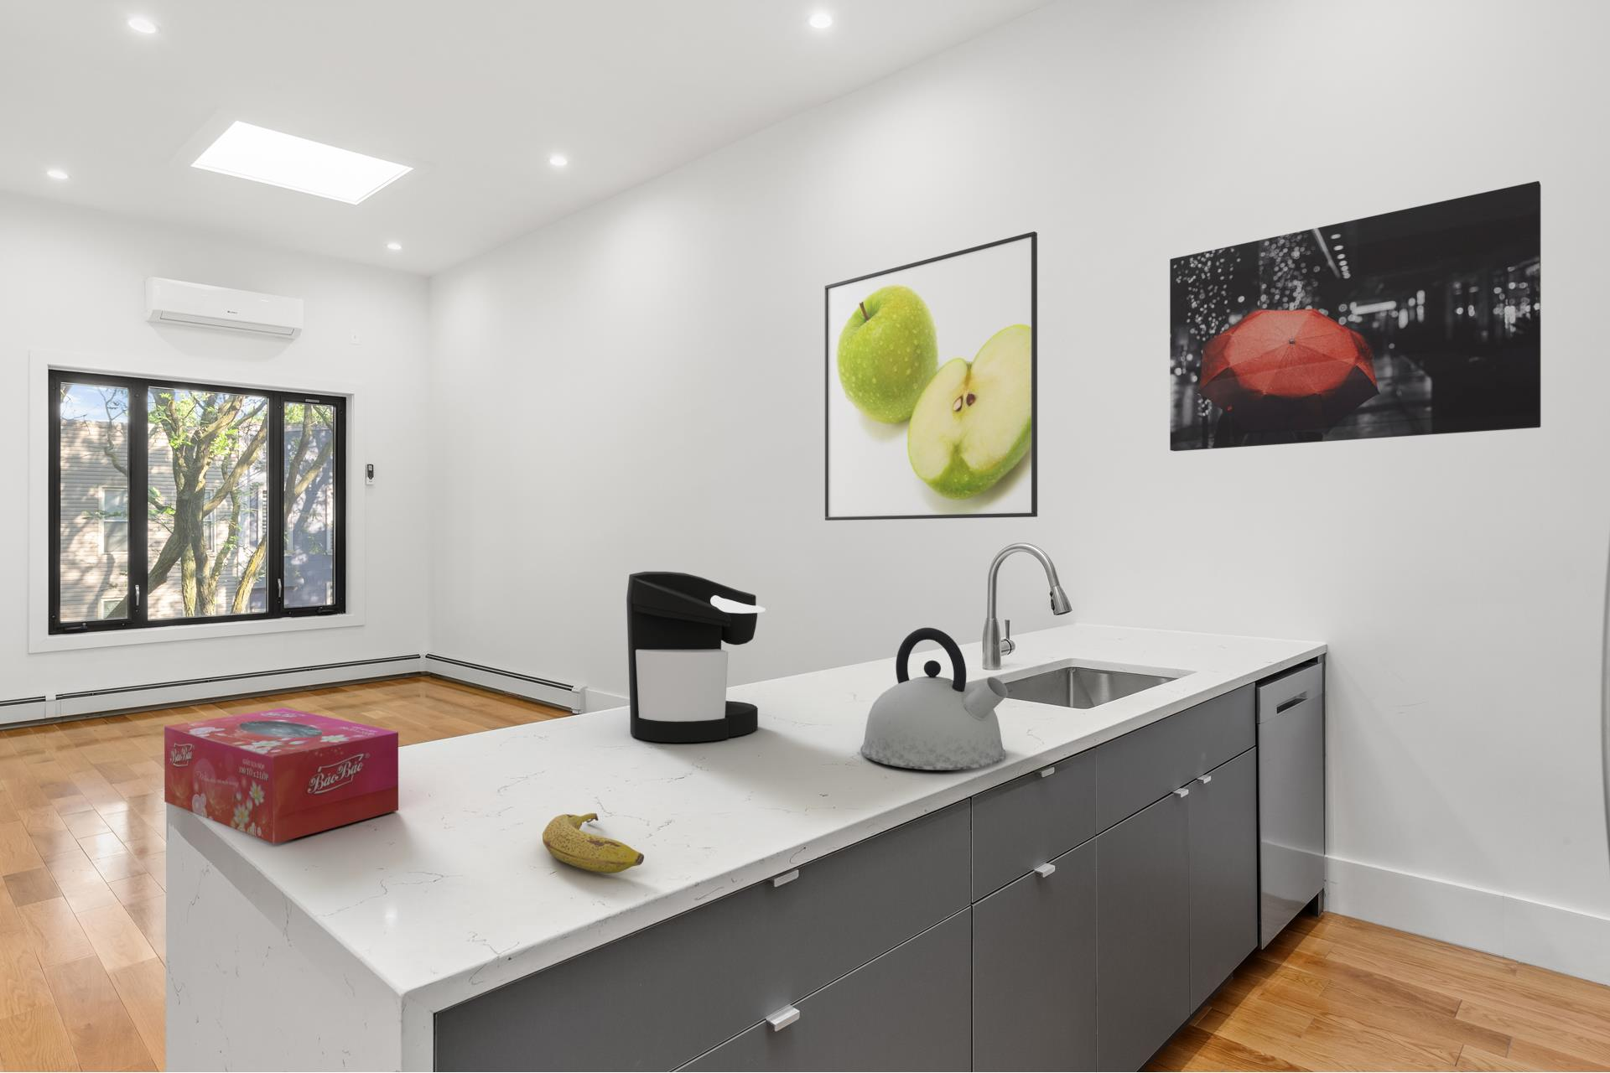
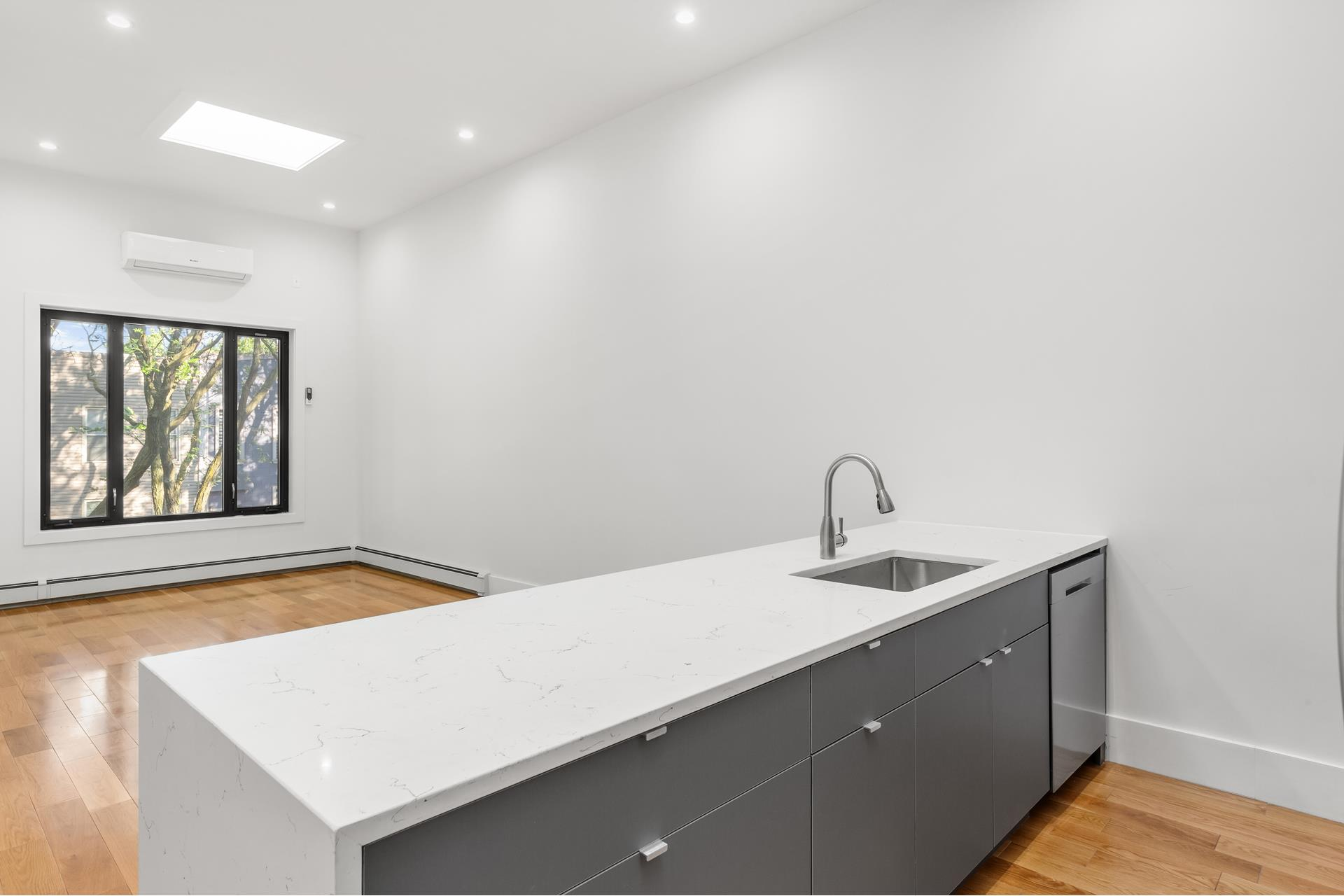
- kettle [859,628,1009,771]
- tissue box [164,708,399,845]
- wall art [1169,181,1542,451]
- coffee maker [625,571,767,742]
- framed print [823,231,1039,521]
- fruit [541,812,644,874]
